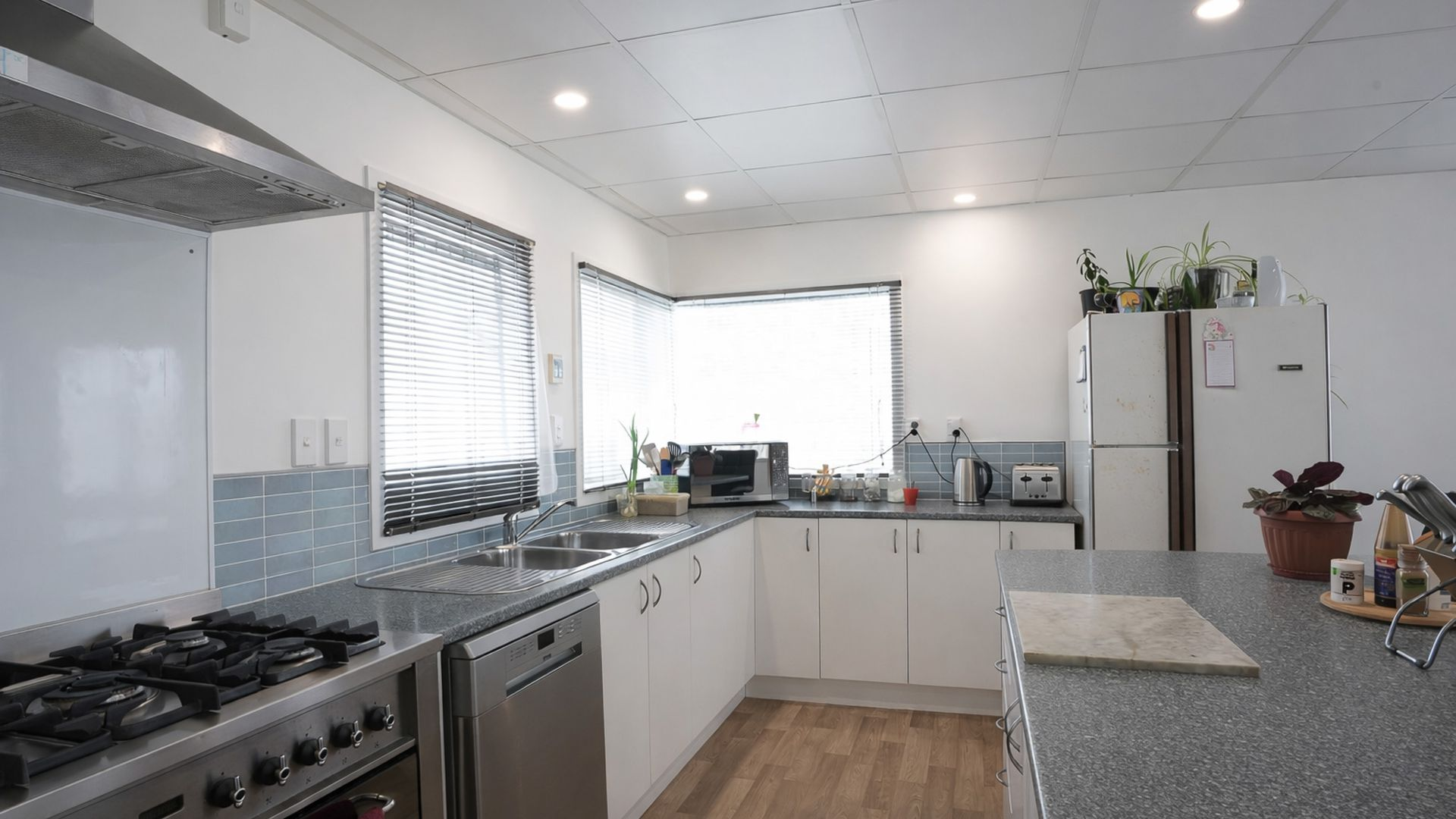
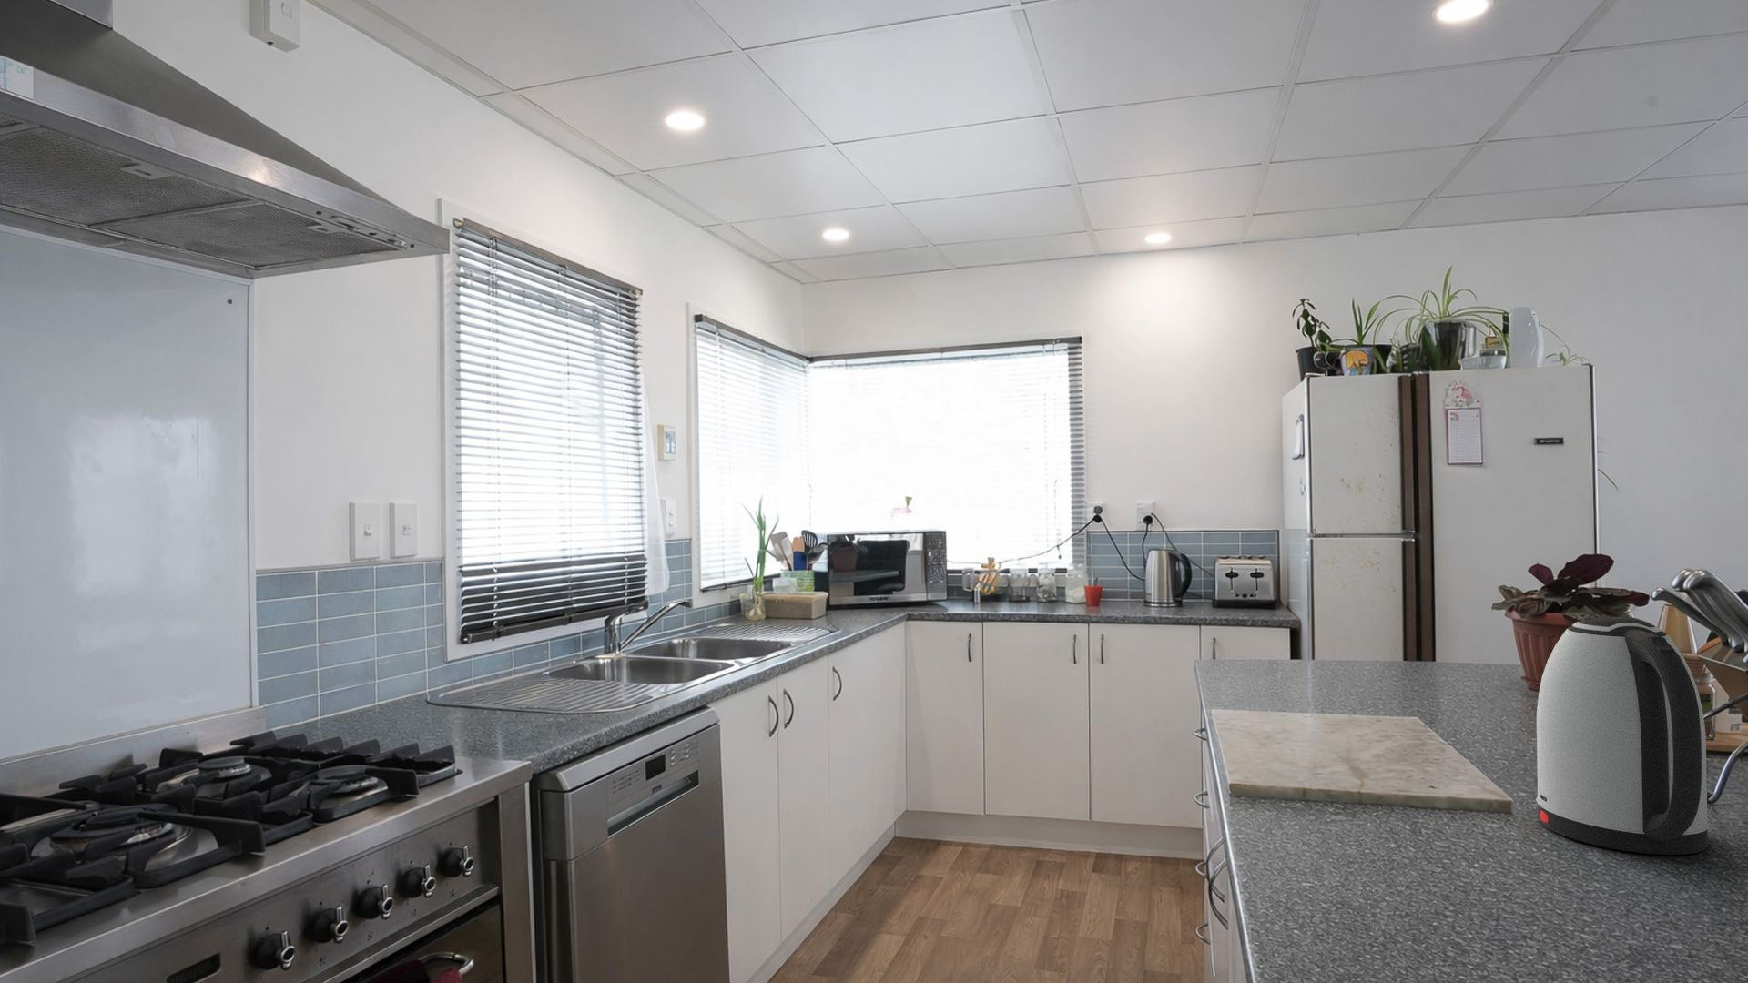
+ kettle [1536,616,1710,856]
